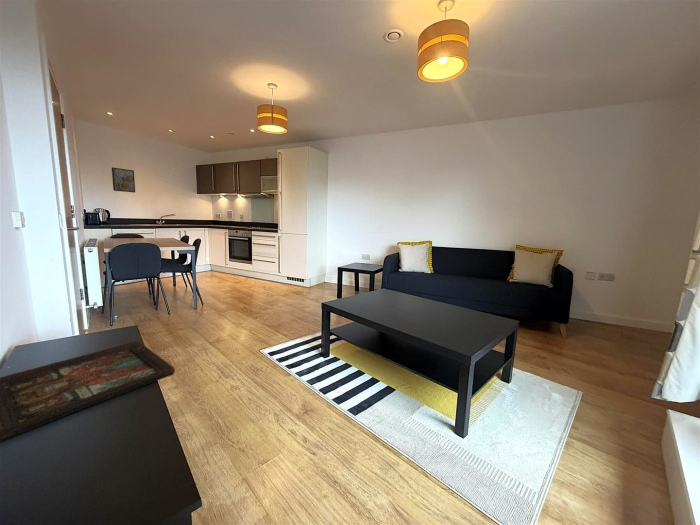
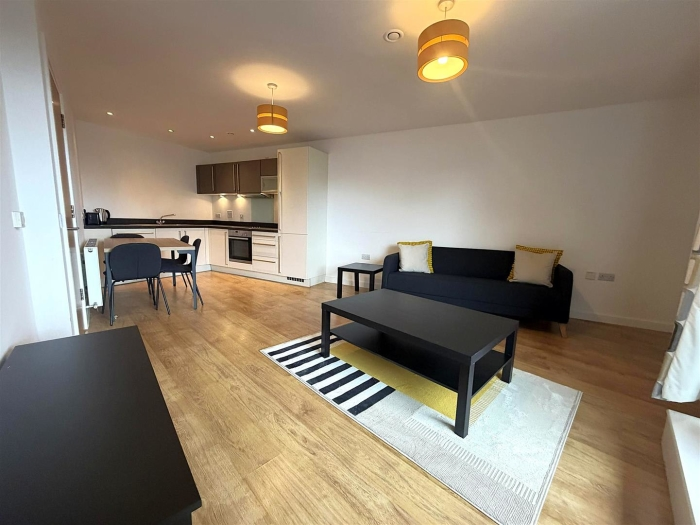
- decorative tray [0,340,176,443]
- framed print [111,166,136,194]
